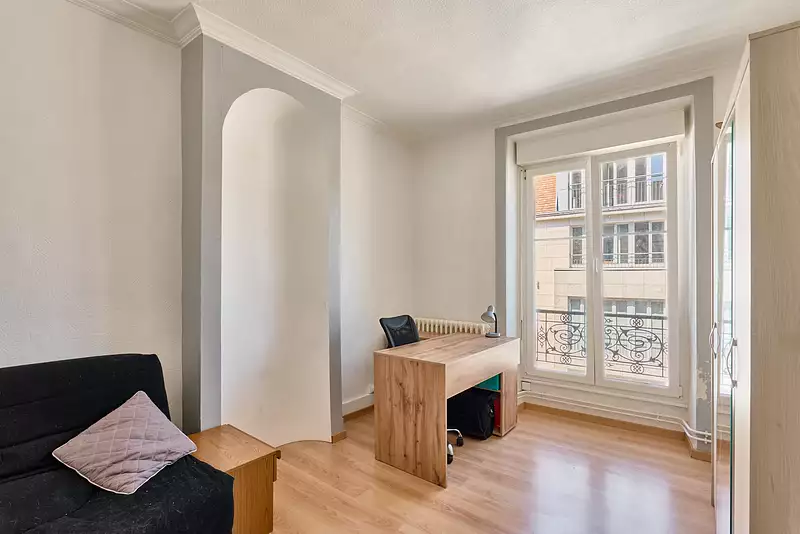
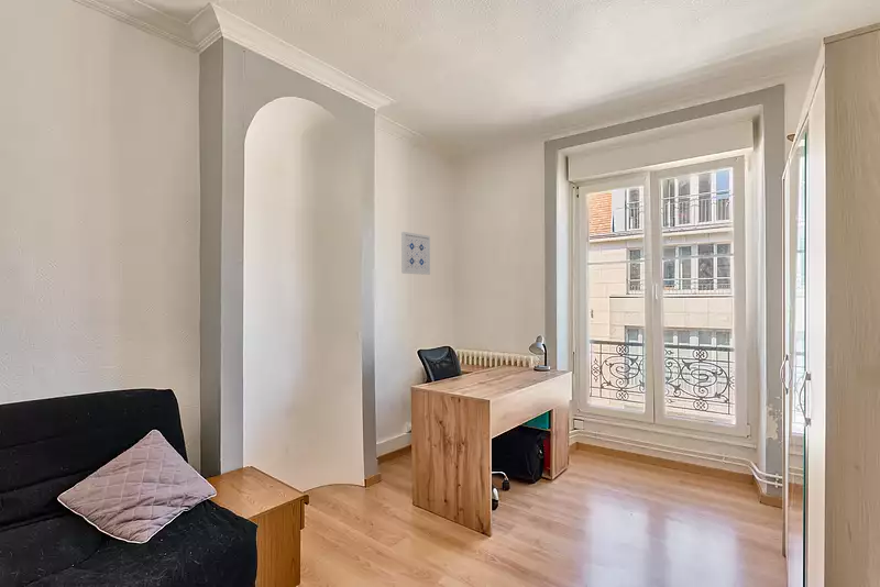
+ wall art [400,231,431,276]
